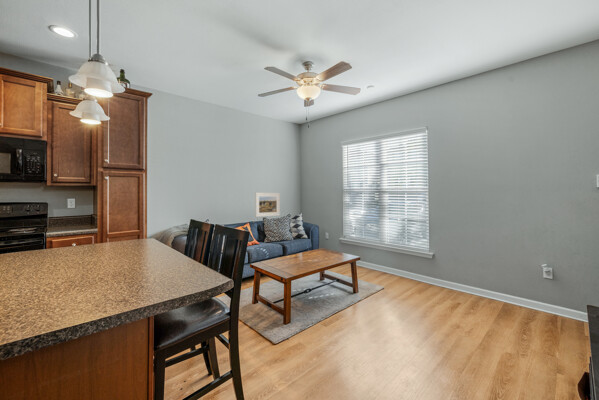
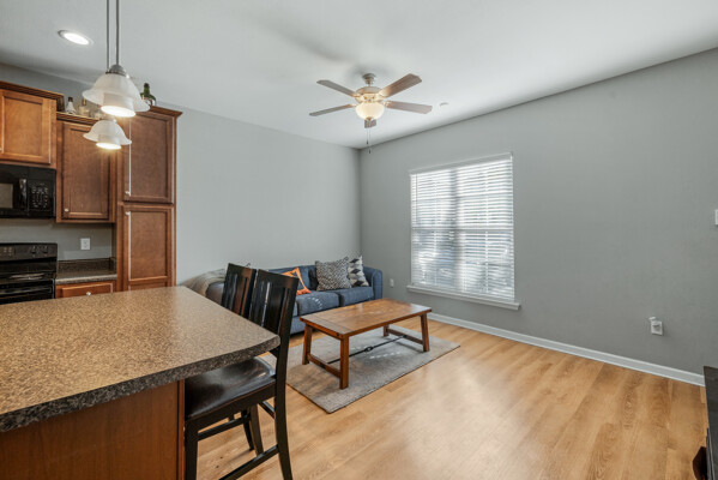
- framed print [254,191,281,218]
